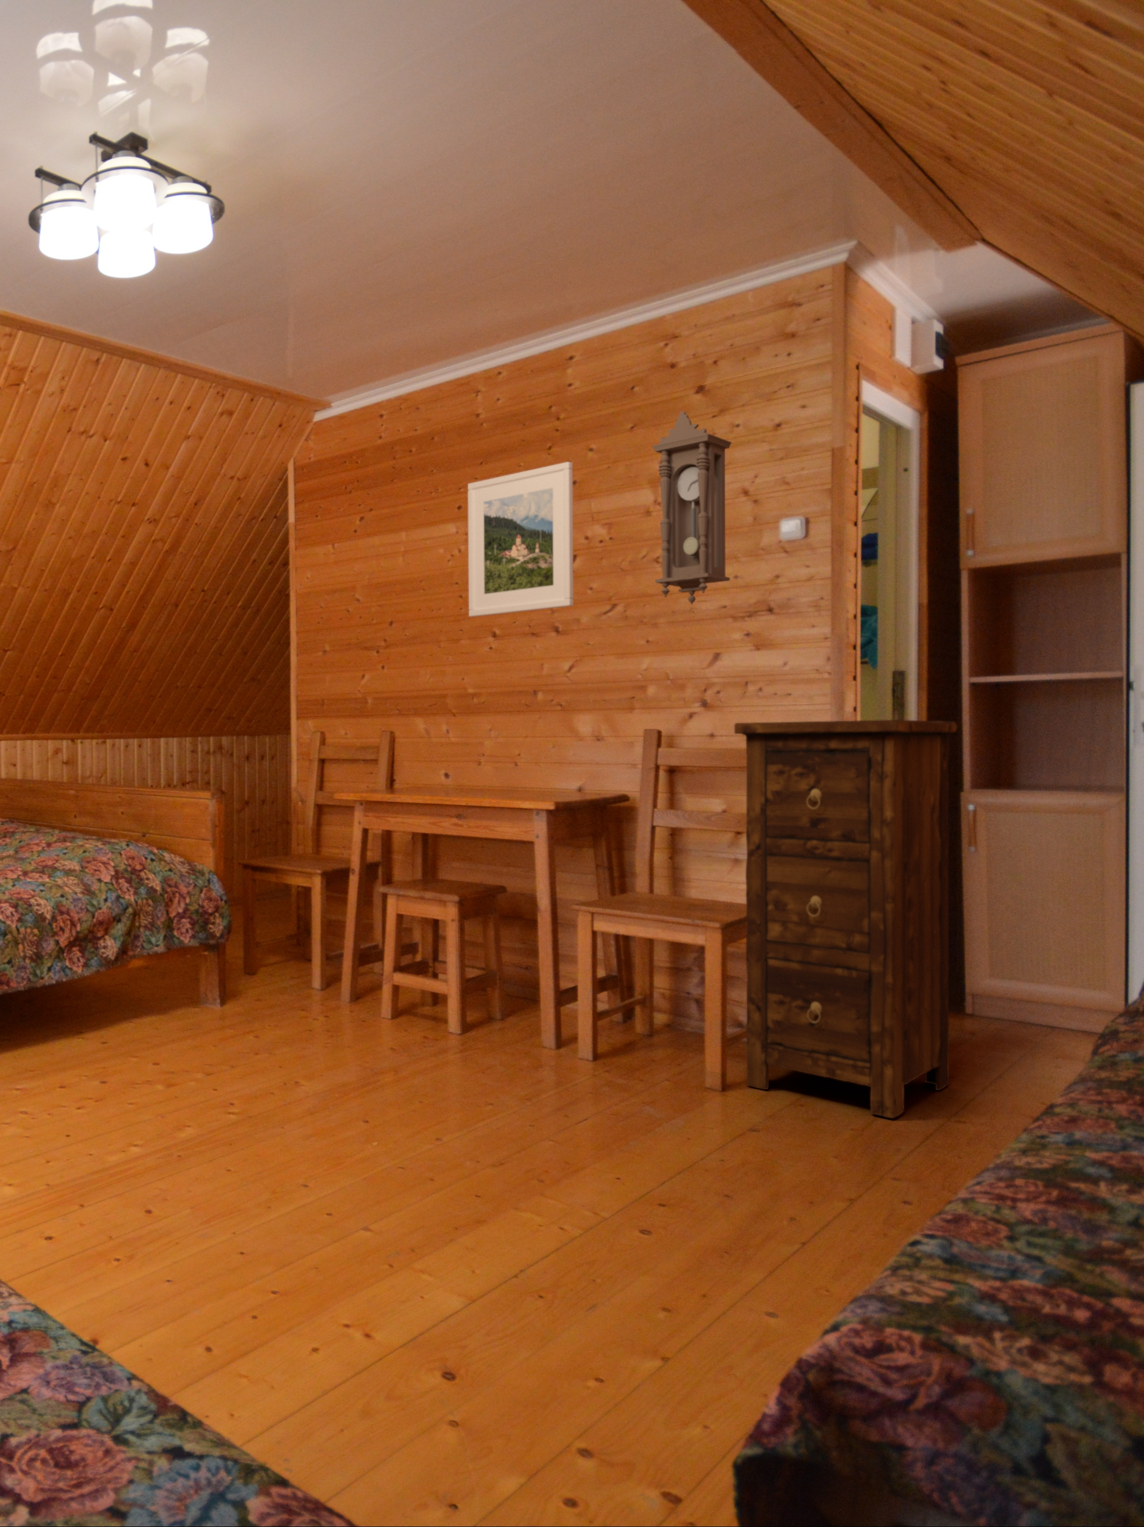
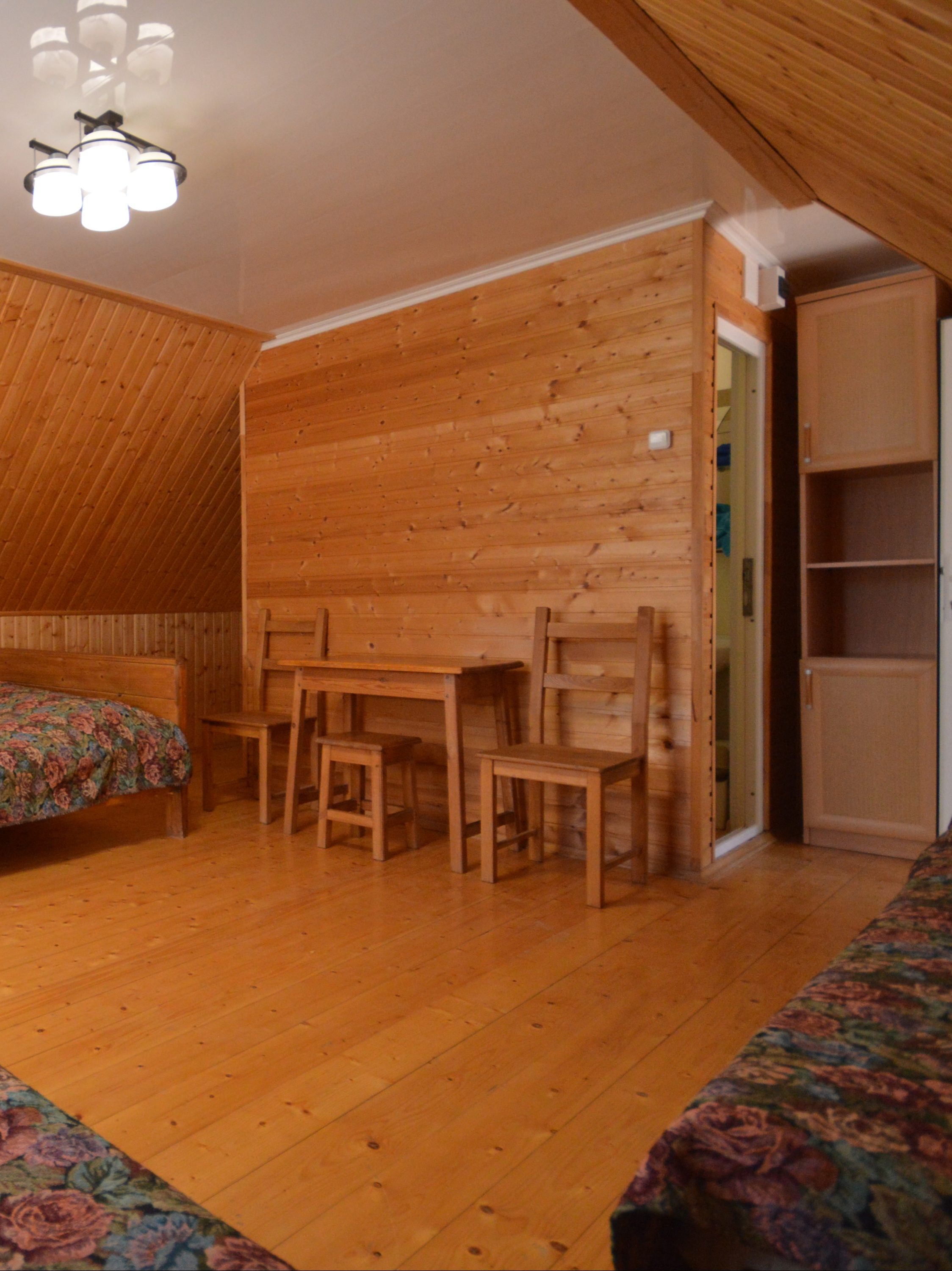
- pendulum clock [651,410,732,604]
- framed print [467,461,574,618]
- cabinet [734,720,958,1119]
